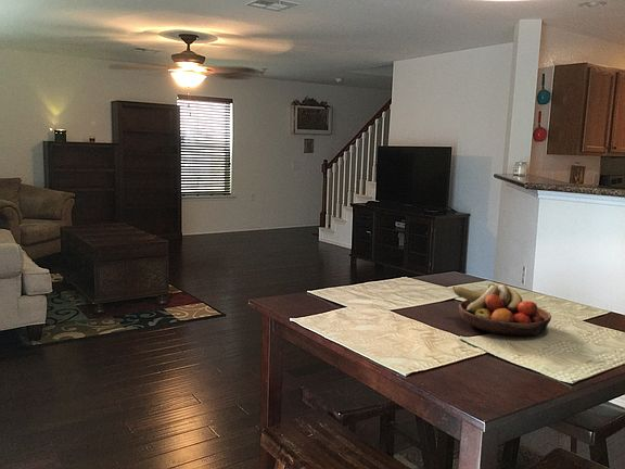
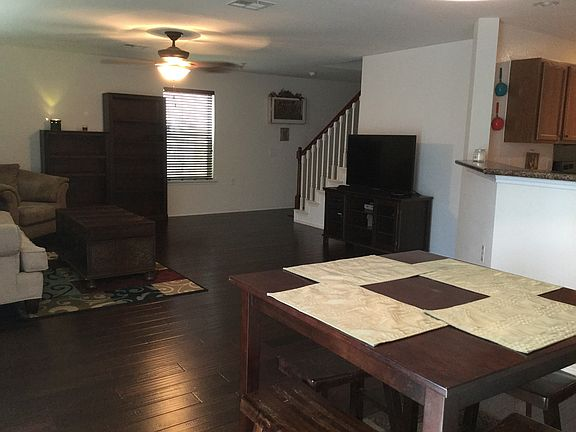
- fruit bowl [451,282,552,337]
